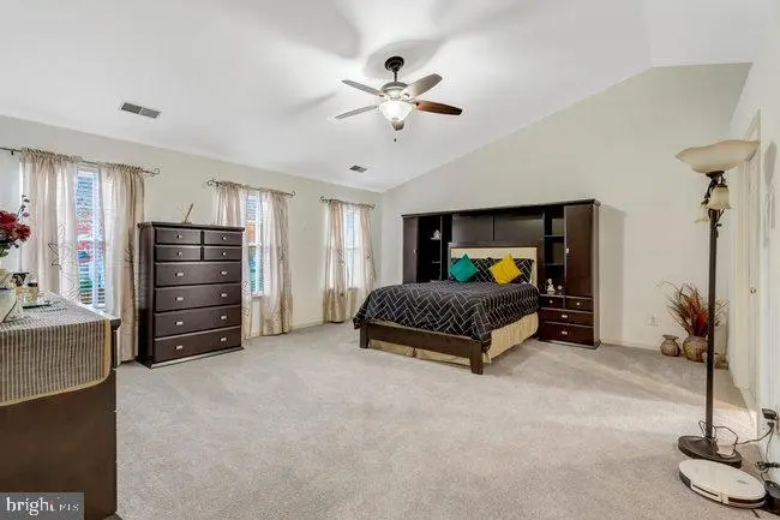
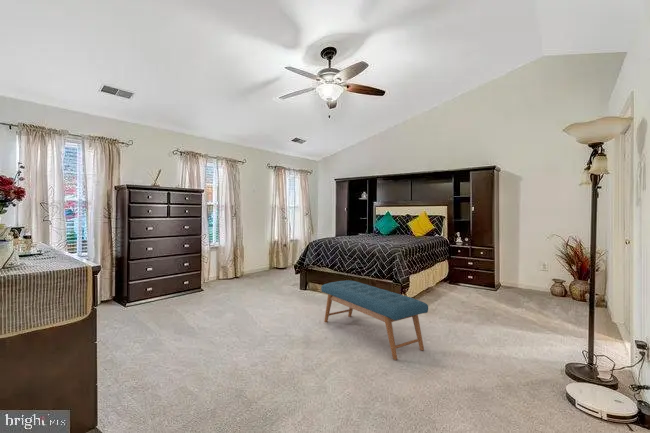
+ bench [320,280,429,361]
